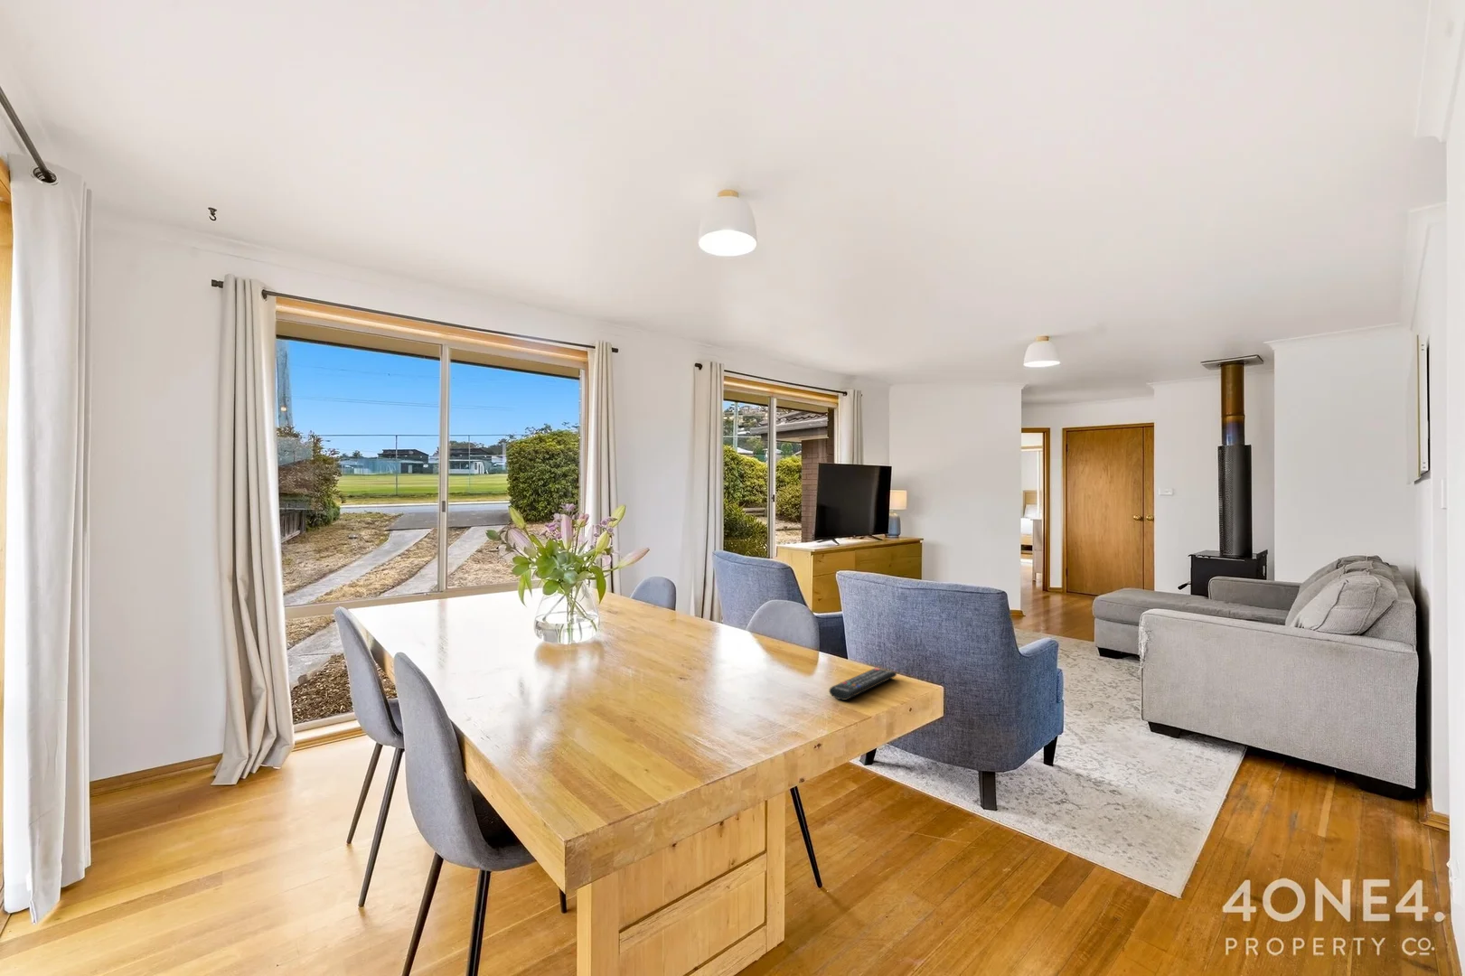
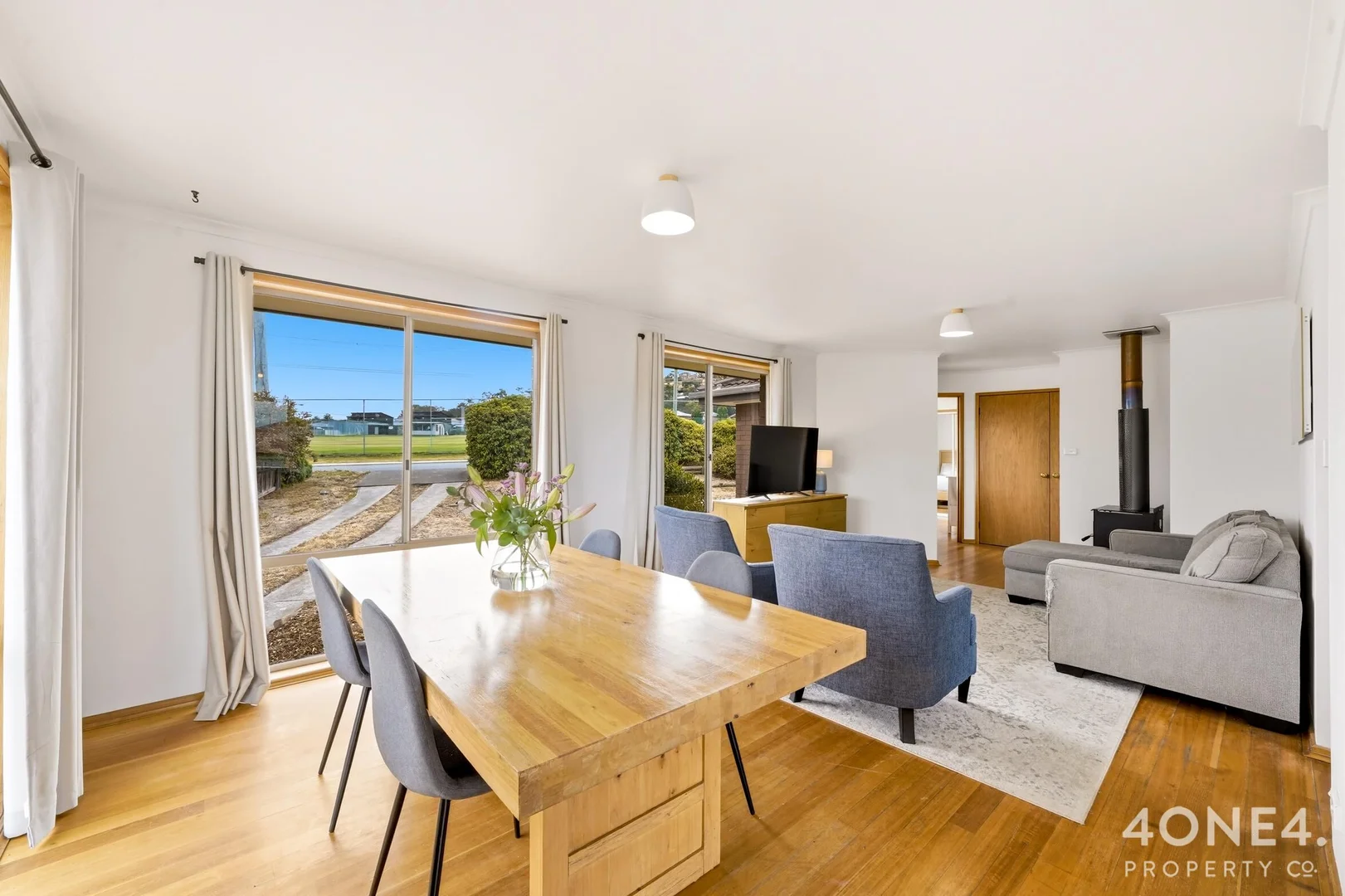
- remote control [828,667,898,701]
